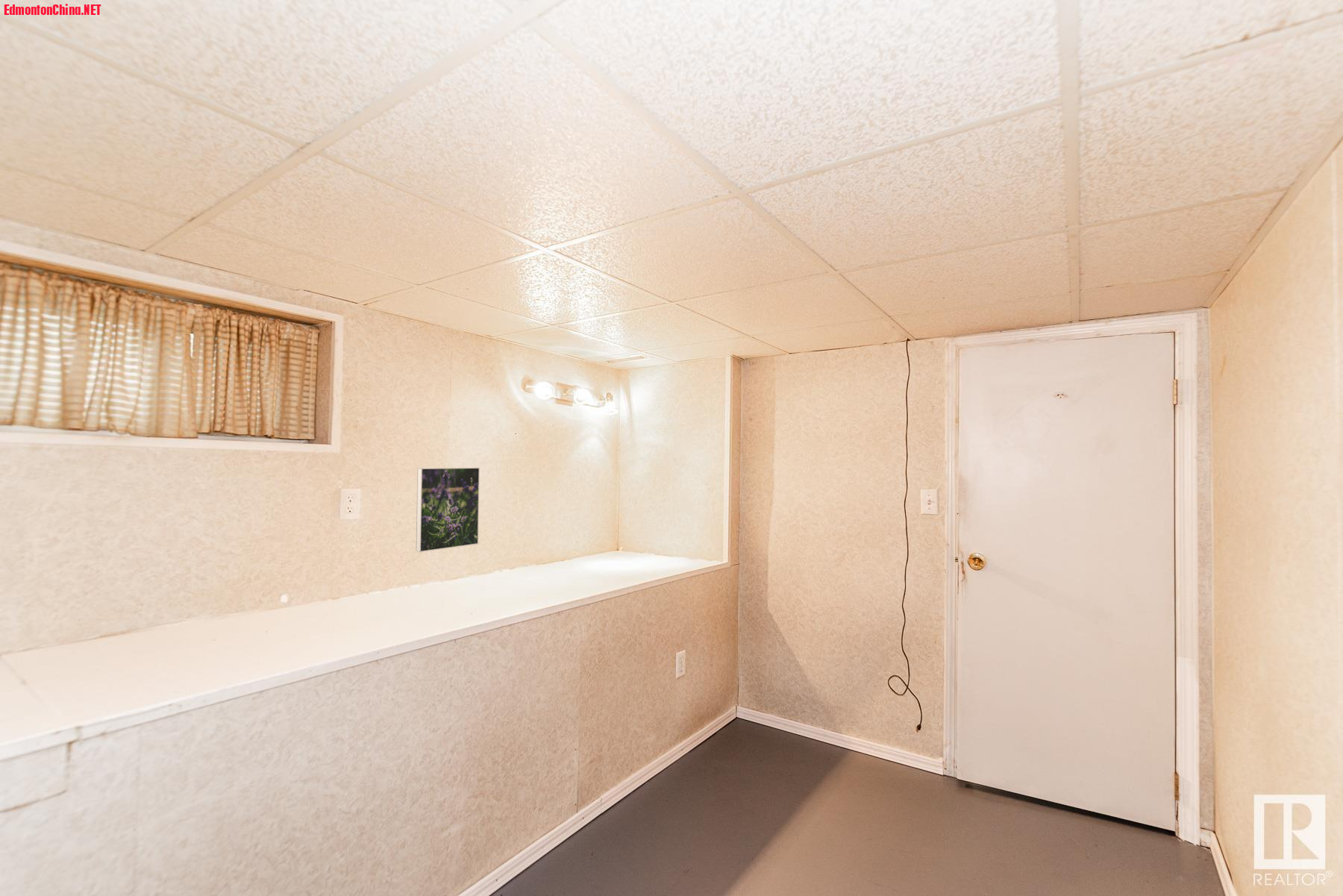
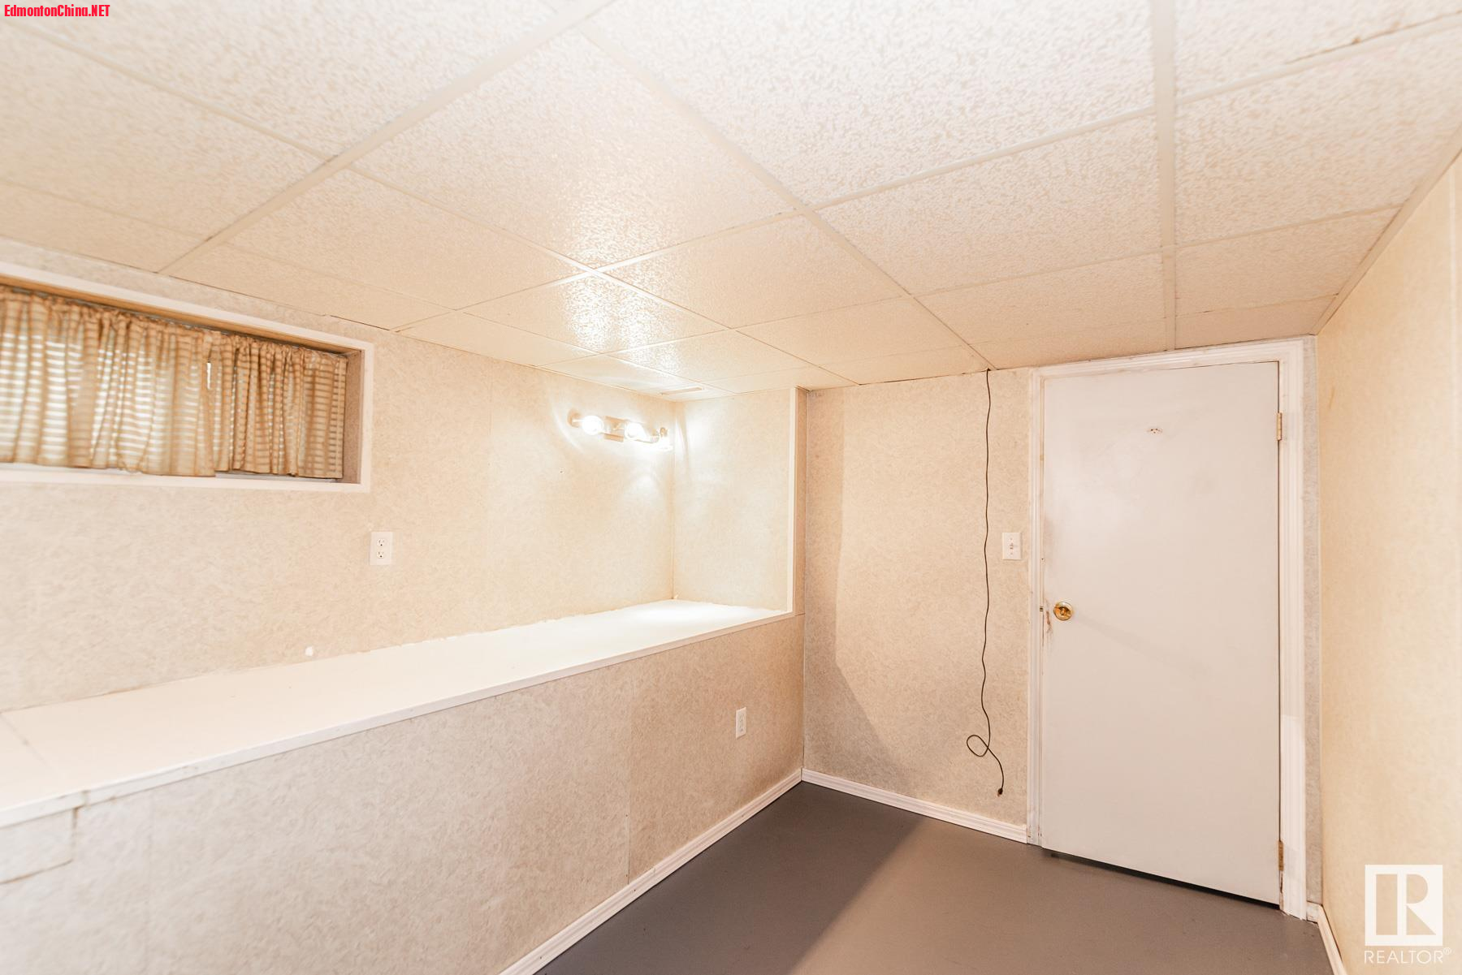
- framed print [416,467,480,553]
